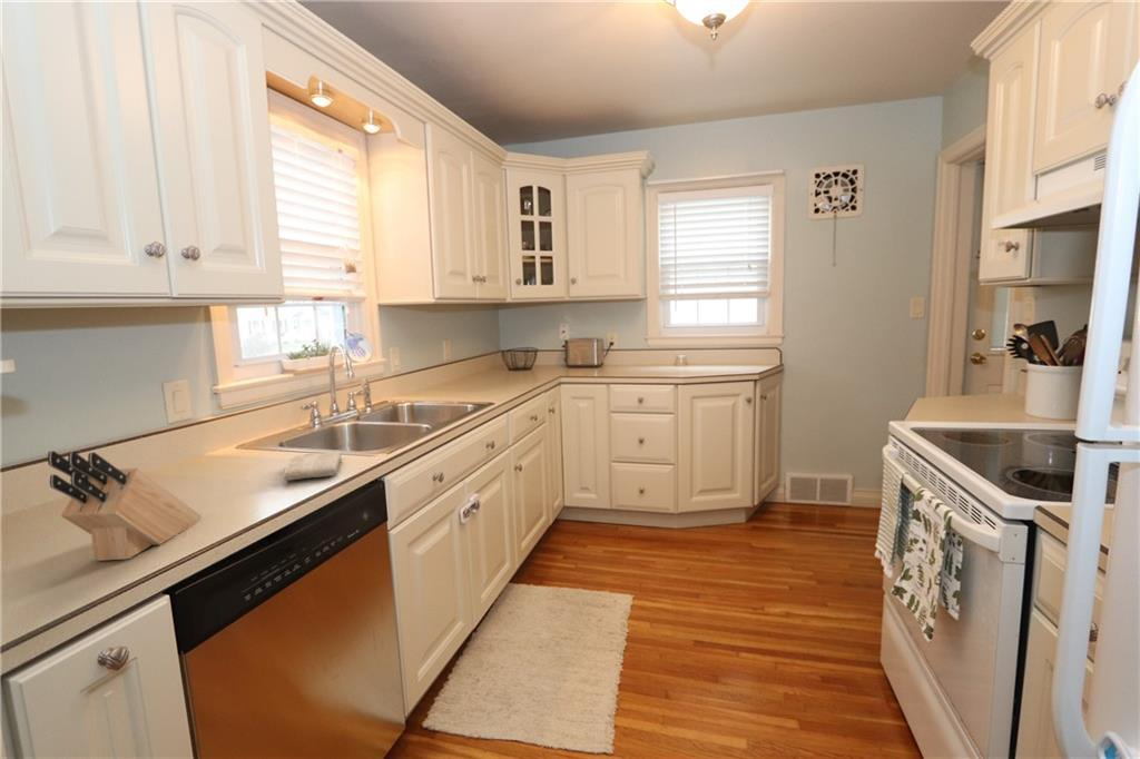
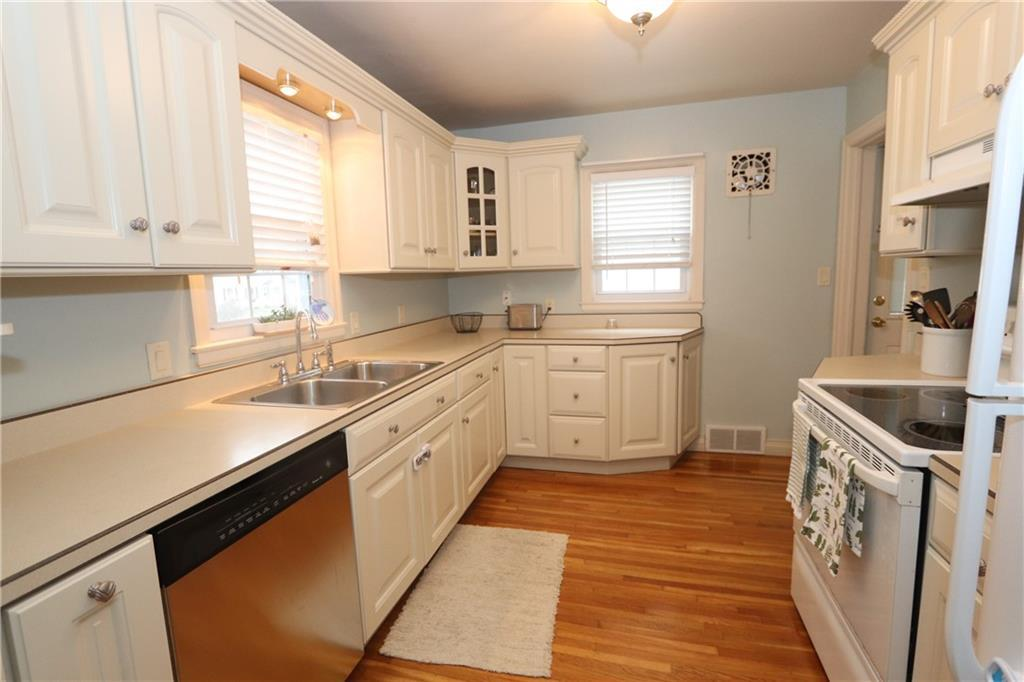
- knife block [47,450,203,562]
- washcloth [283,451,343,481]
